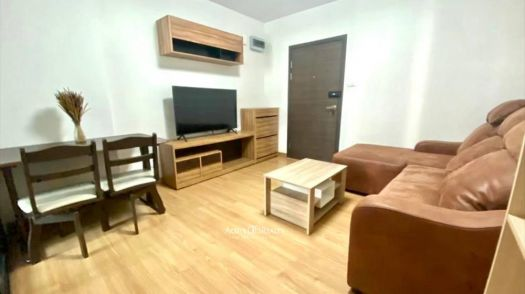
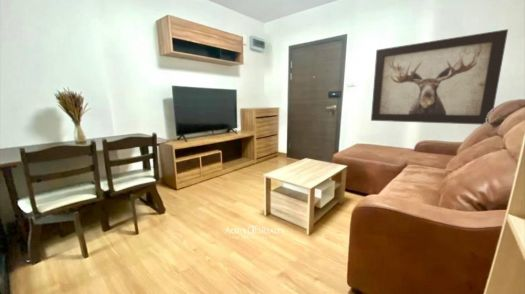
+ wall art [370,28,509,126]
